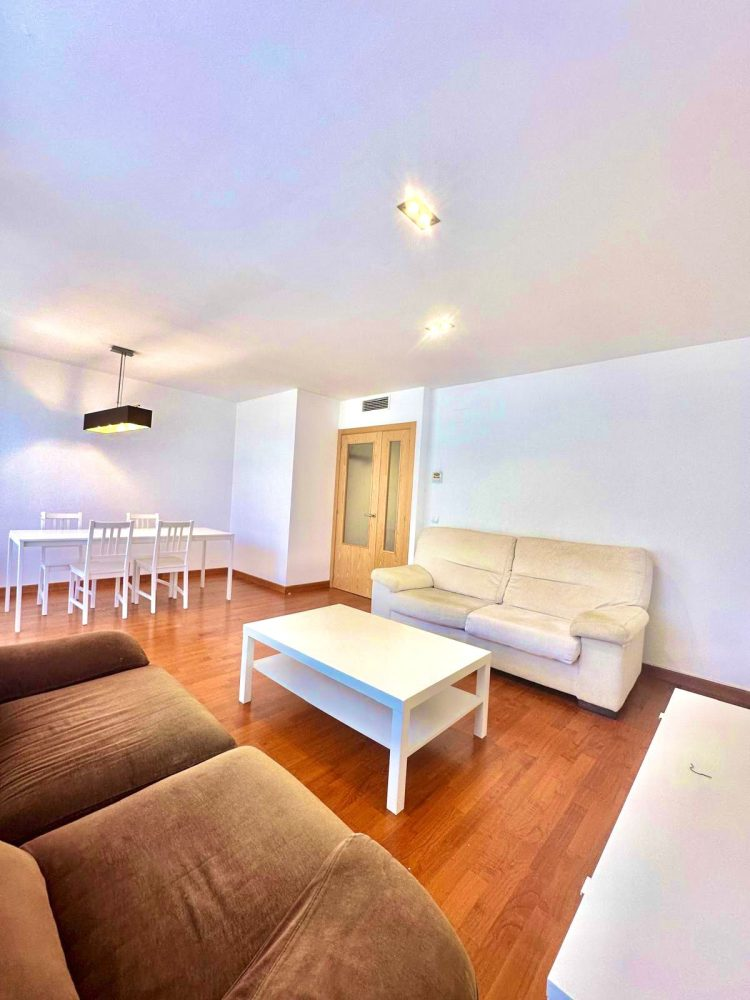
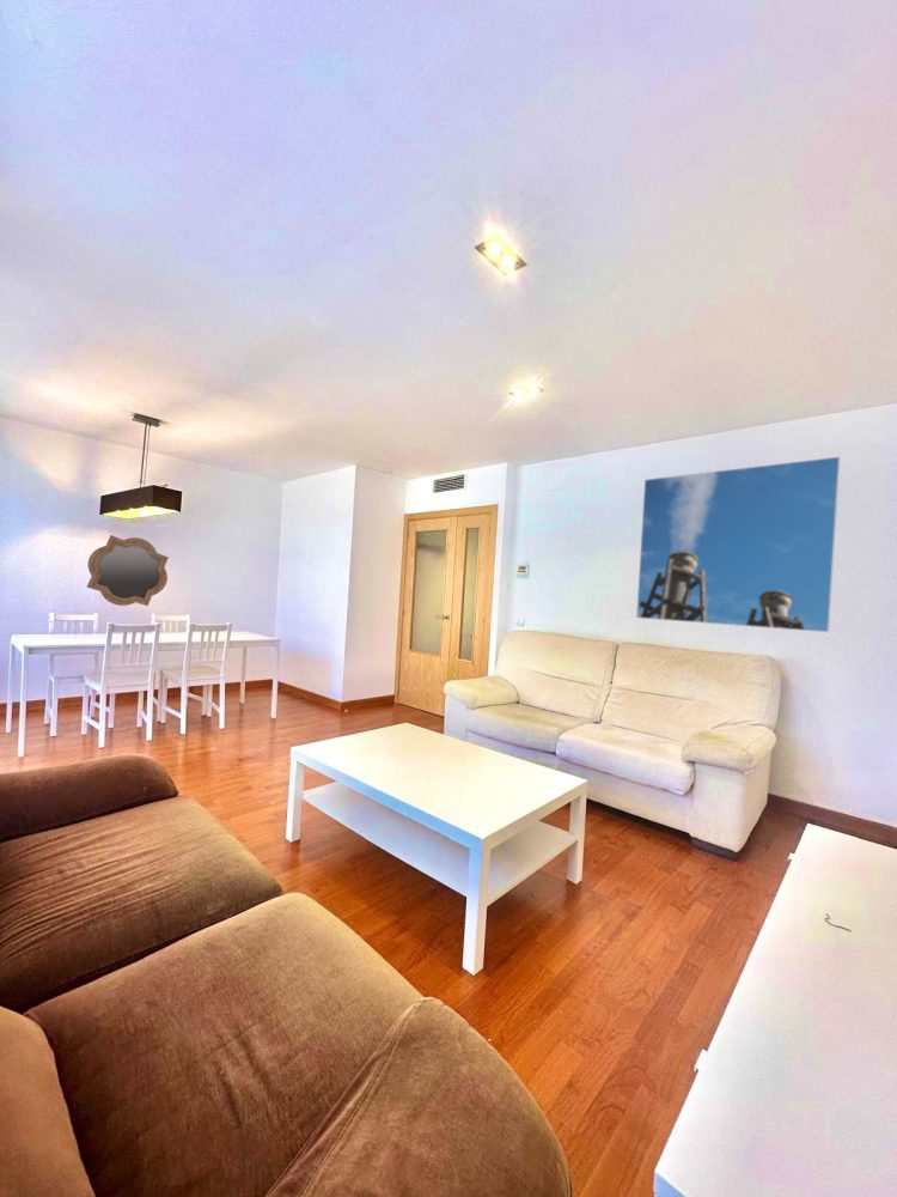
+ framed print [635,455,841,633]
+ mirror [86,534,170,607]
